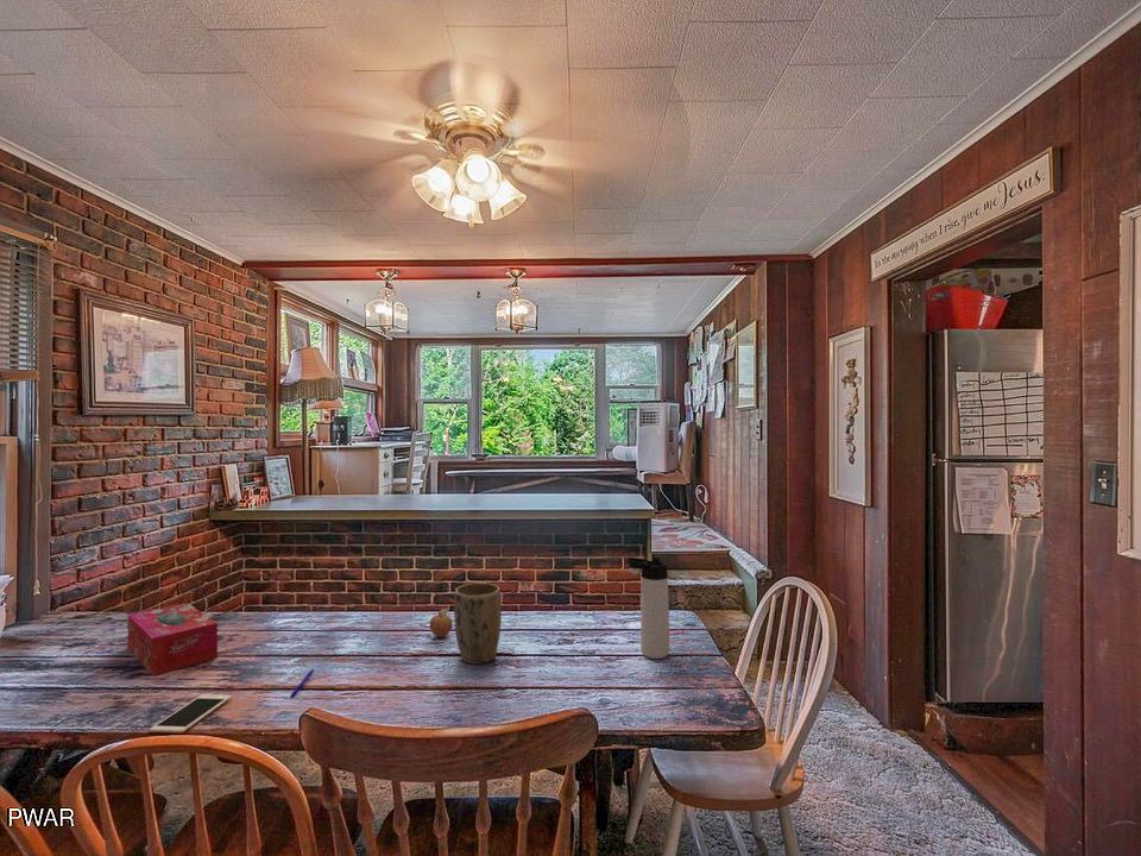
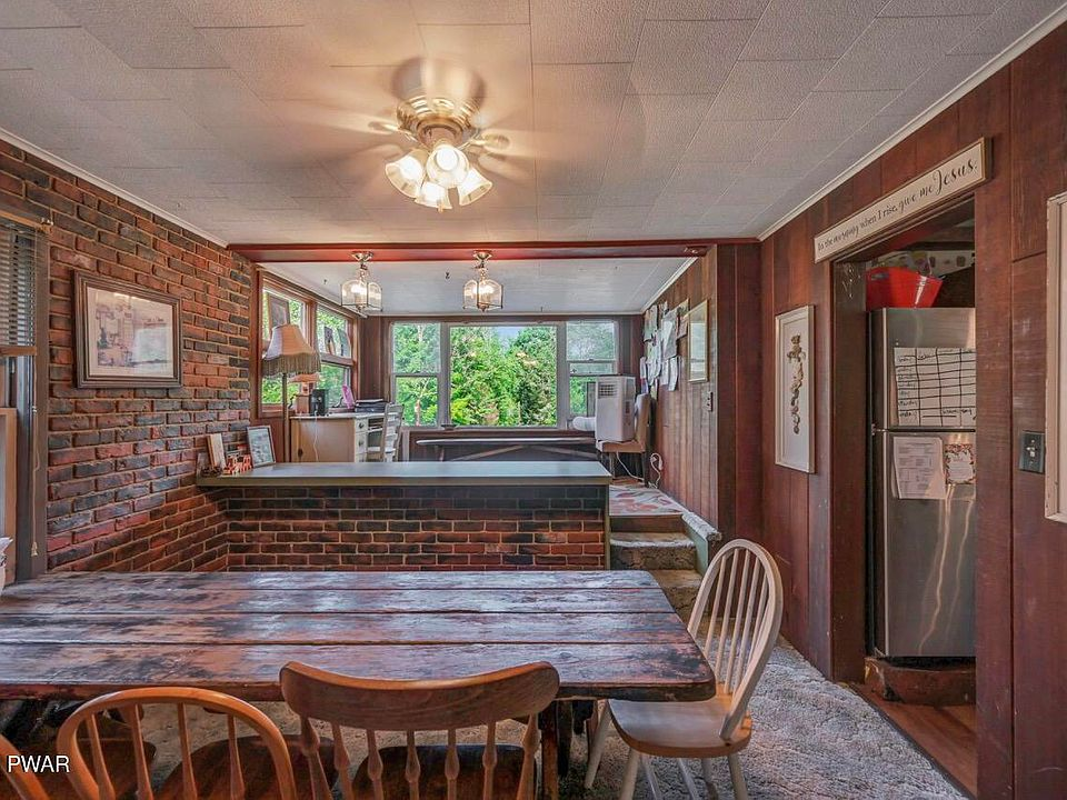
- fruit [429,608,454,638]
- cell phone [149,693,233,734]
- tissue box [126,602,219,676]
- plant pot [453,581,503,665]
- thermos bottle [625,556,670,660]
- pen [290,668,315,698]
